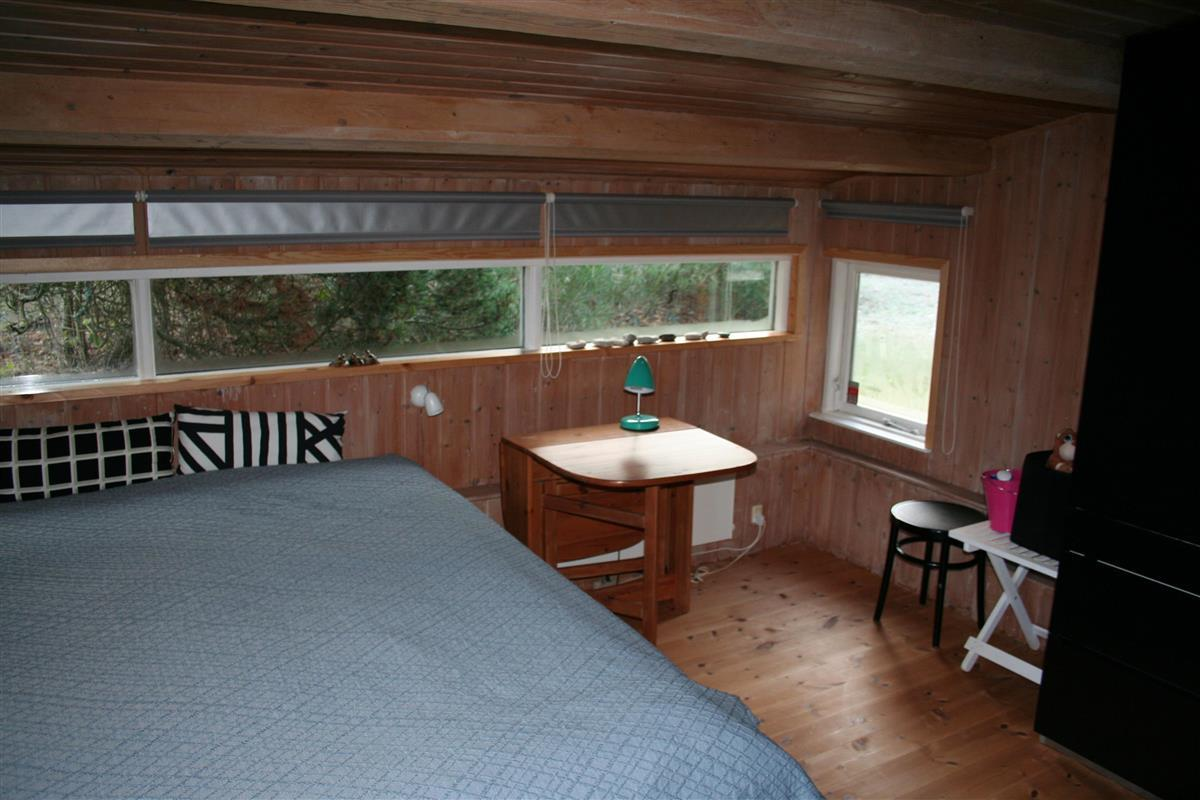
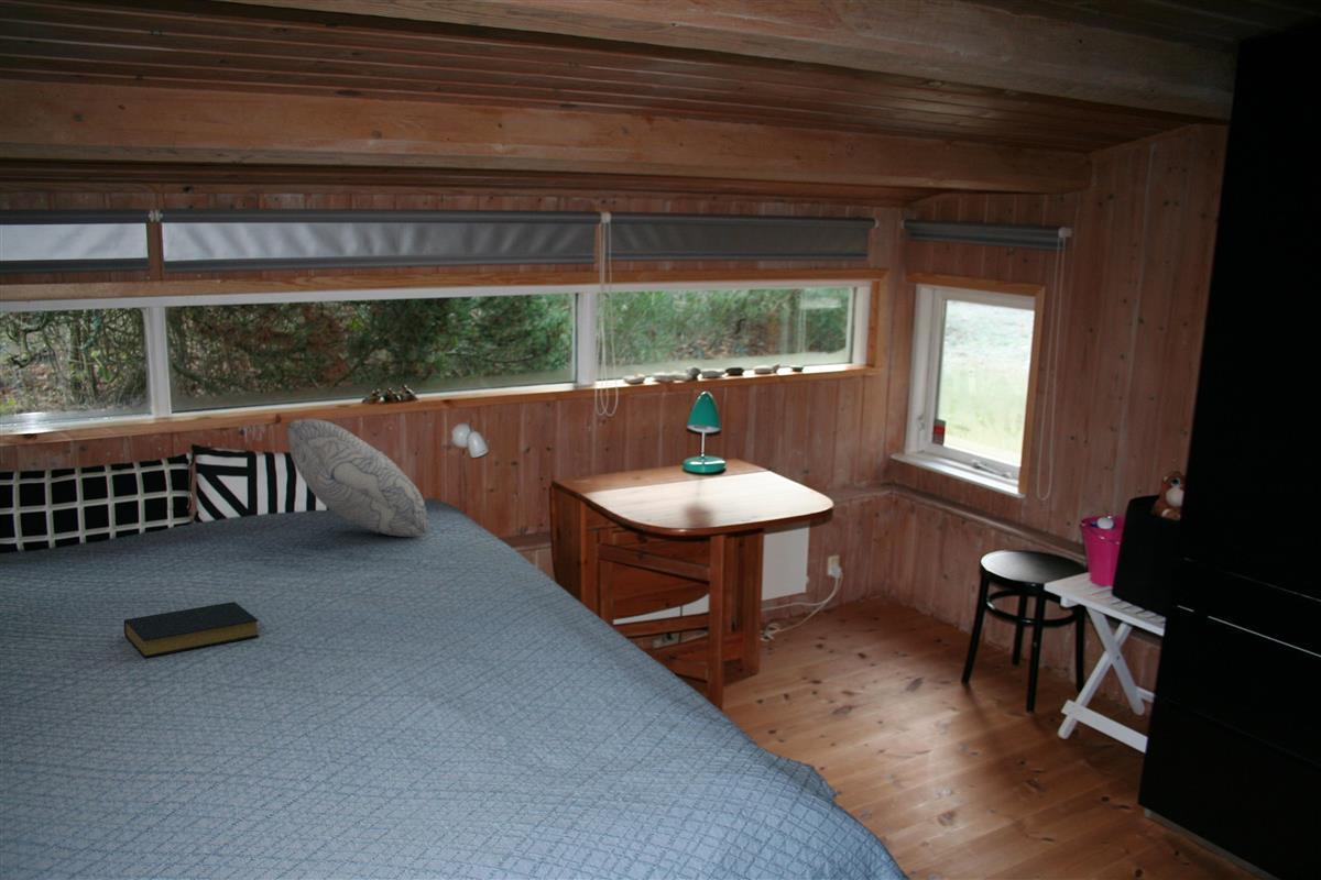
+ hardback book [123,601,260,659]
+ cushion [286,418,429,538]
